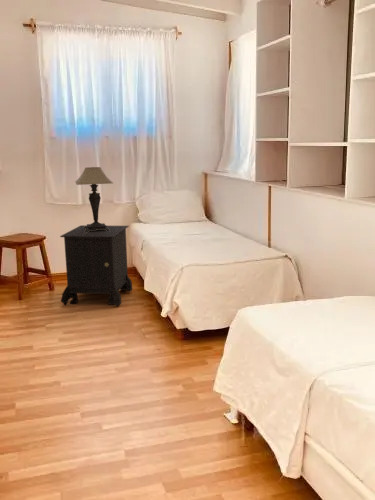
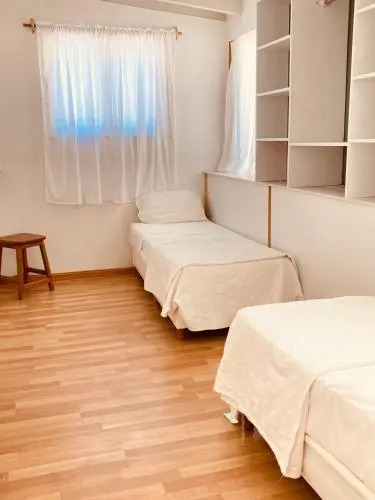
- nightstand [59,224,134,307]
- table lamp [74,166,114,233]
